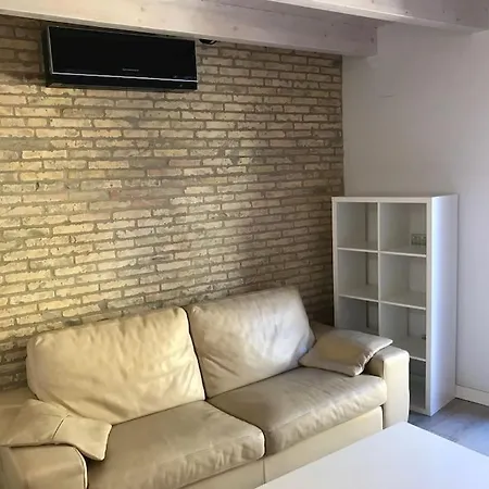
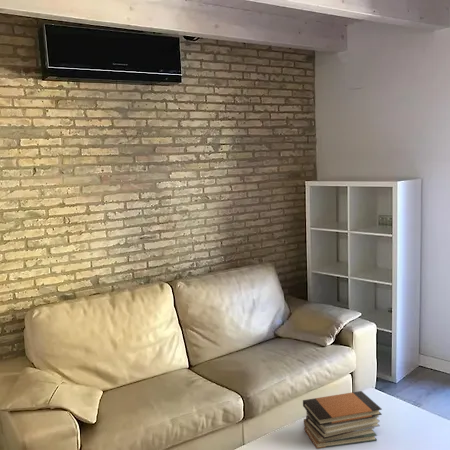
+ book stack [302,390,383,450]
